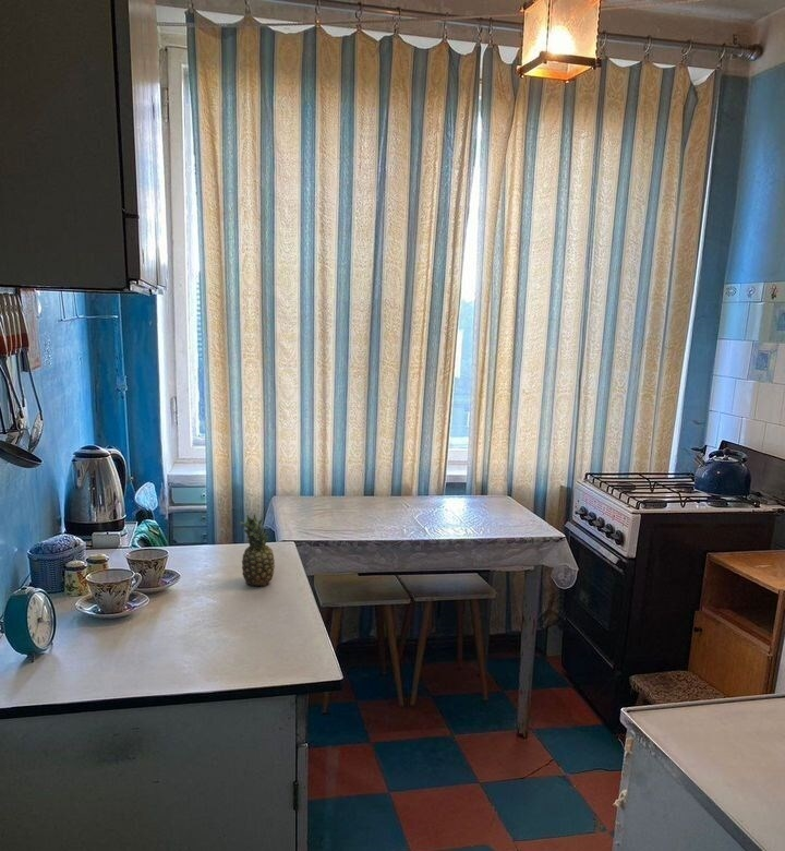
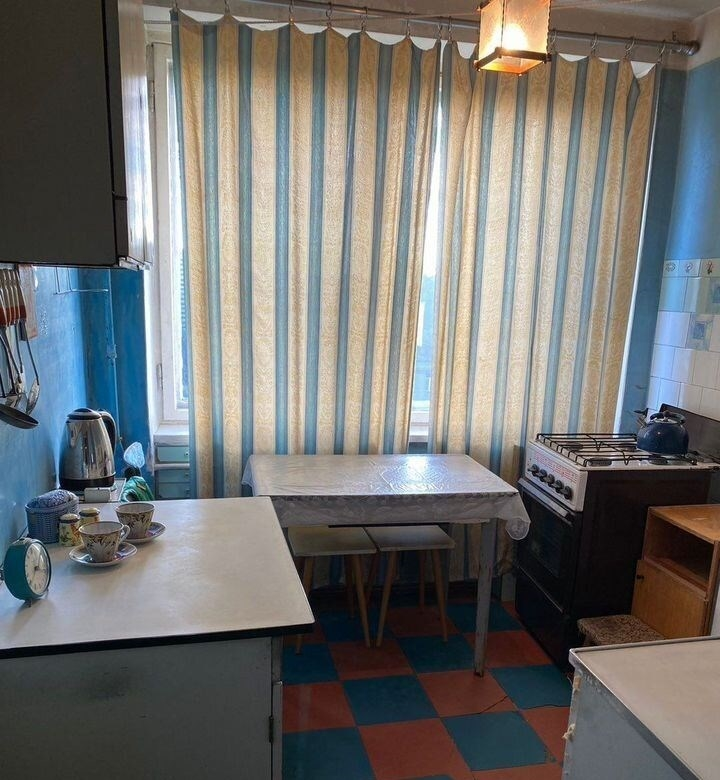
- fruit [240,513,276,587]
